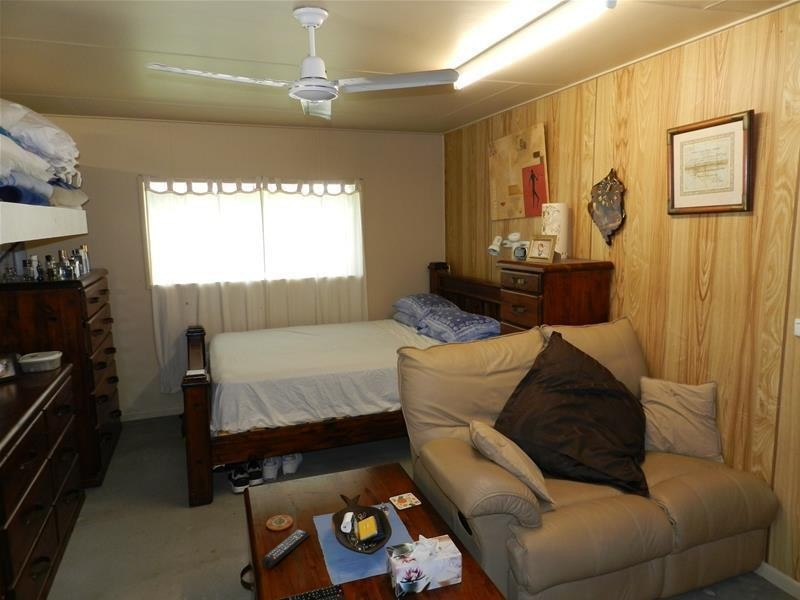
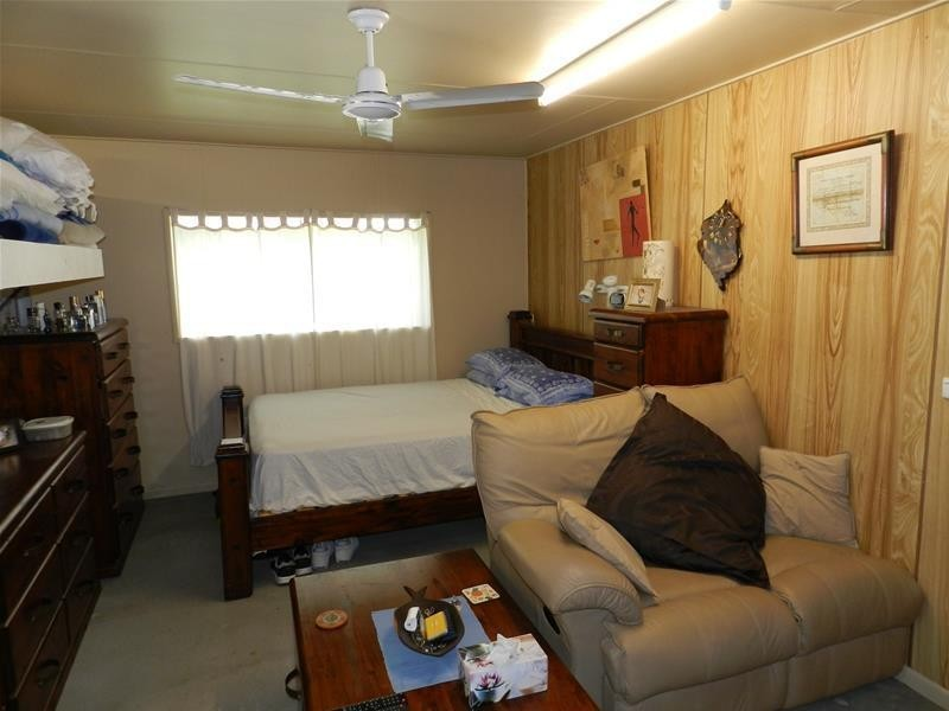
- remote control [261,528,312,569]
